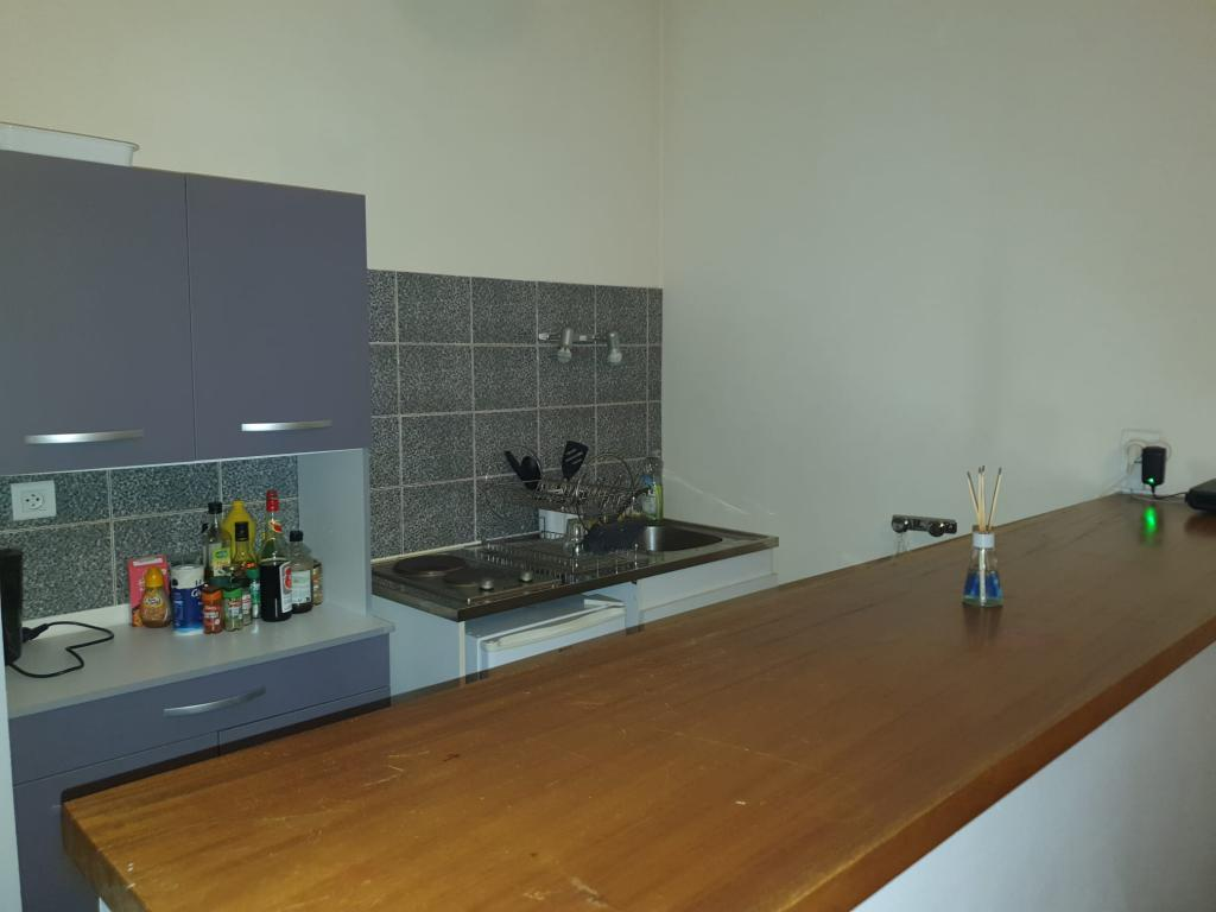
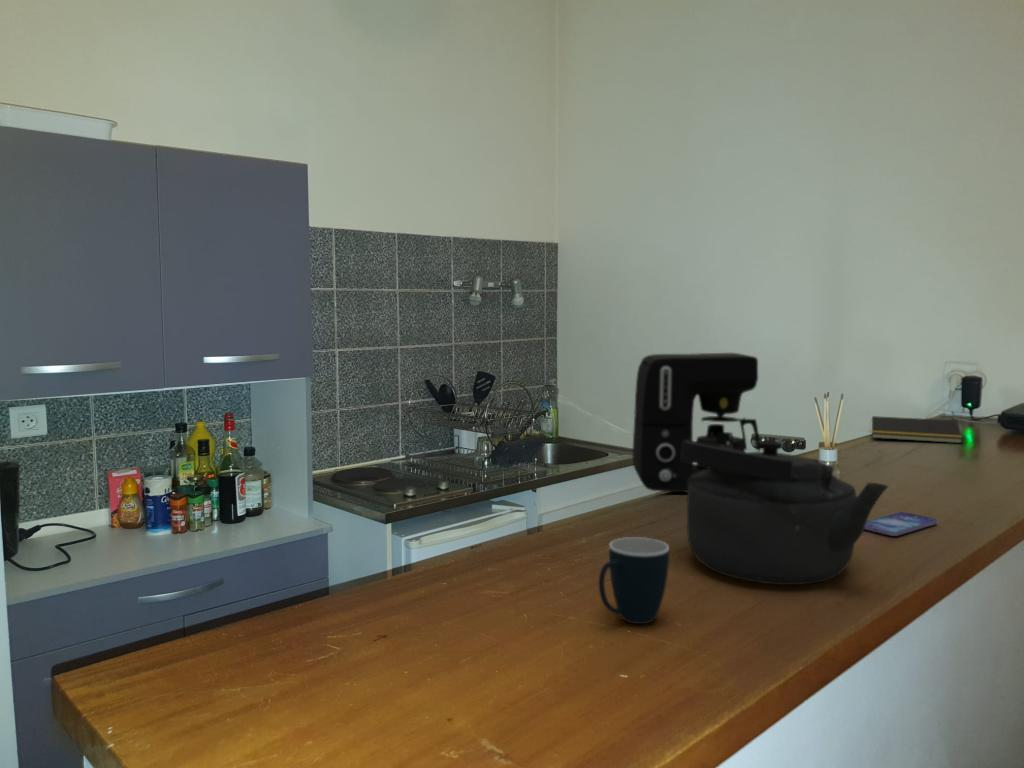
+ smartphone [864,511,938,537]
+ coffee maker [632,352,761,493]
+ mug [598,536,670,625]
+ kettle [682,438,890,586]
+ notepad [868,415,963,444]
